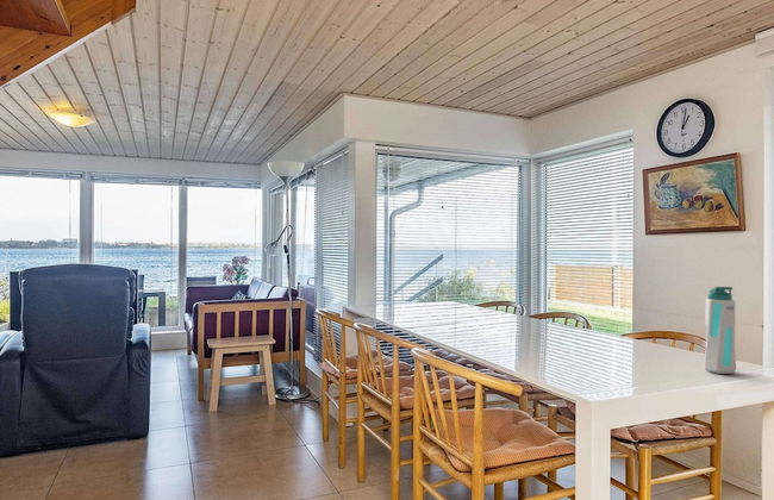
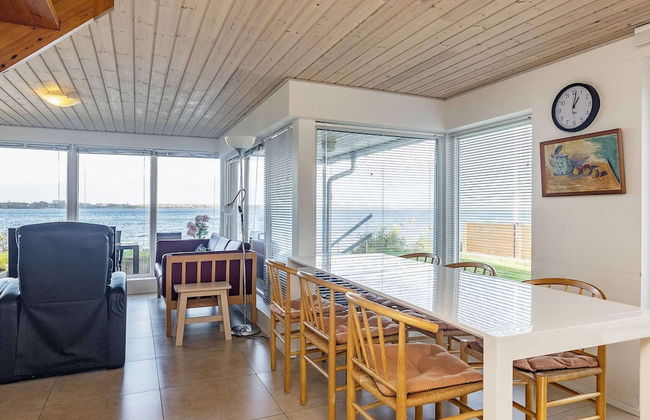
- water bottle [703,286,737,375]
